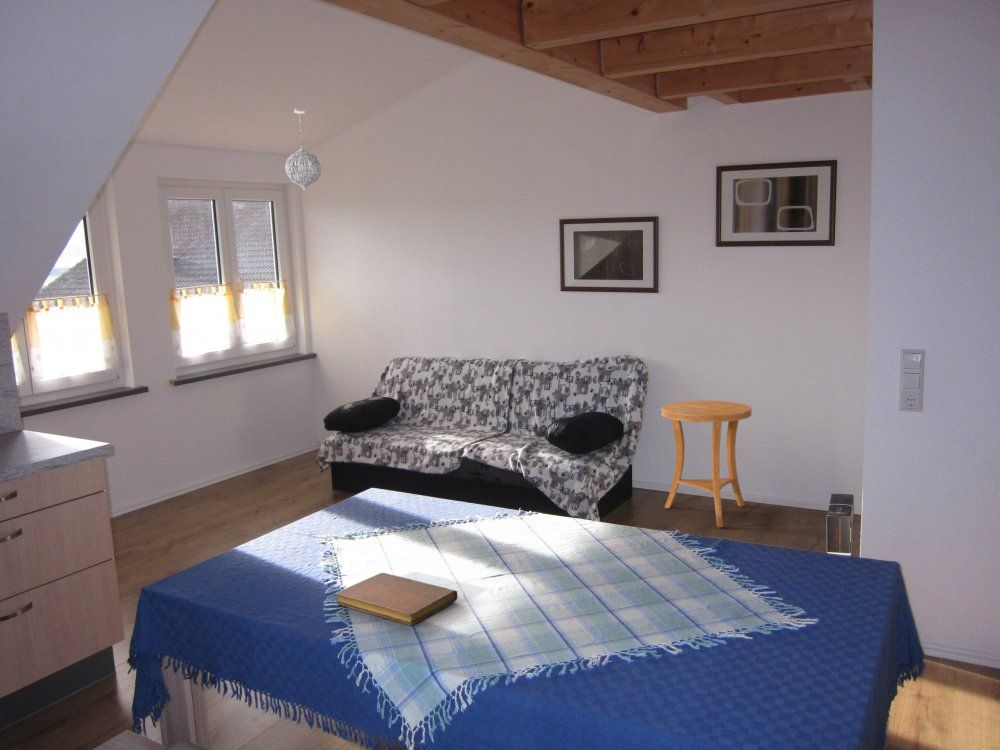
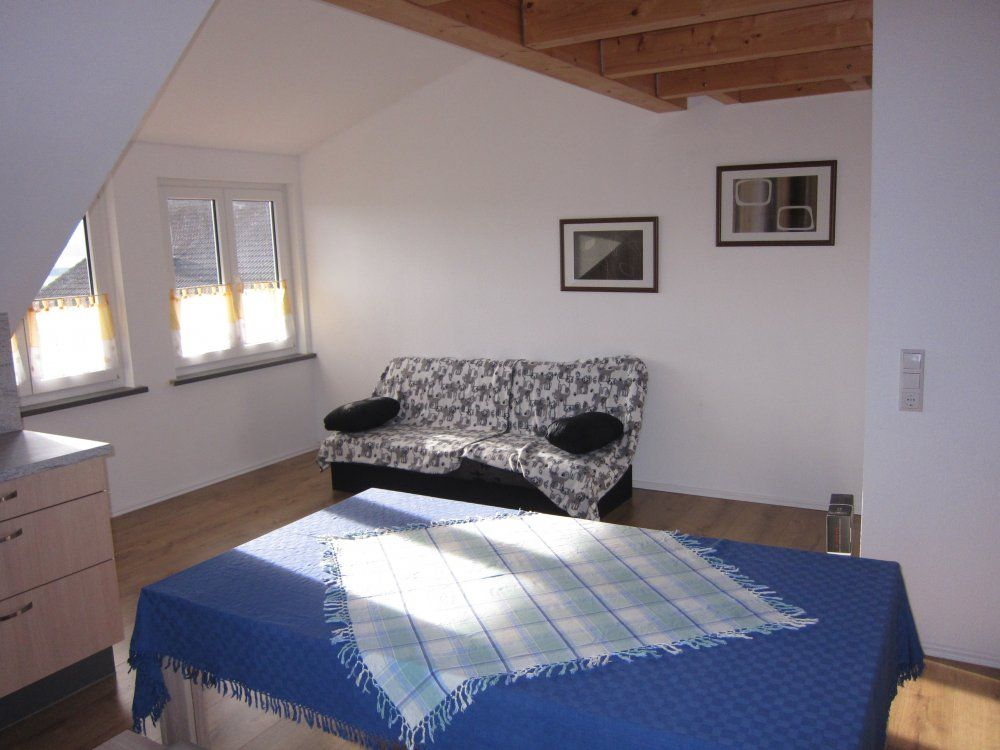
- side table [660,400,753,528]
- pendant light [284,107,322,192]
- notebook [335,572,459,626]
